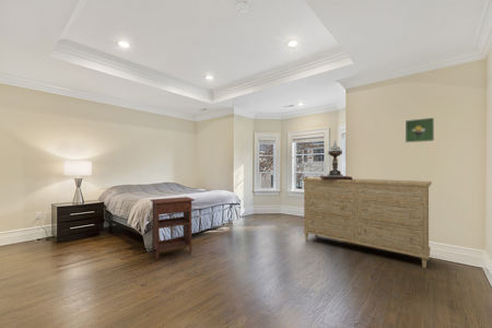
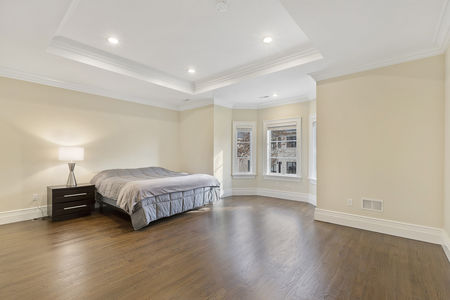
- dresser [301,176,433,269]
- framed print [405,116,435,143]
- nightstand [150,196,196,261]
- decorative urn [319,140,353,180]
